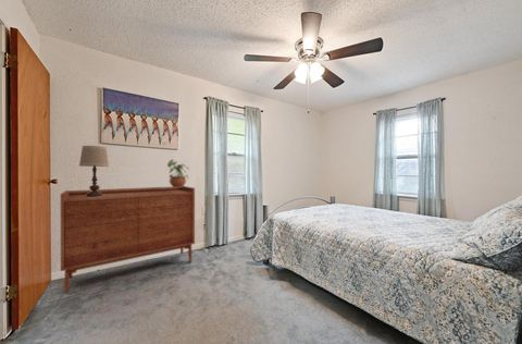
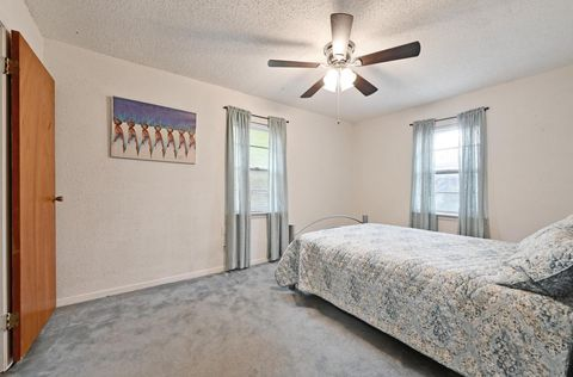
- potted plant [166,158,190,187]
- table lamp [78,145,110,197]
- sideboard [60,185,196,294]
